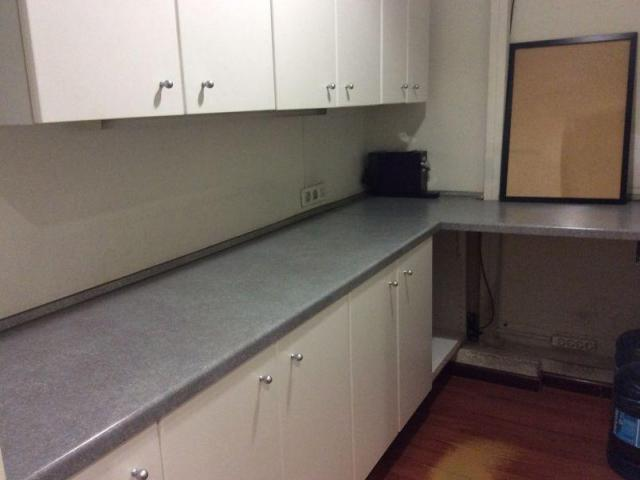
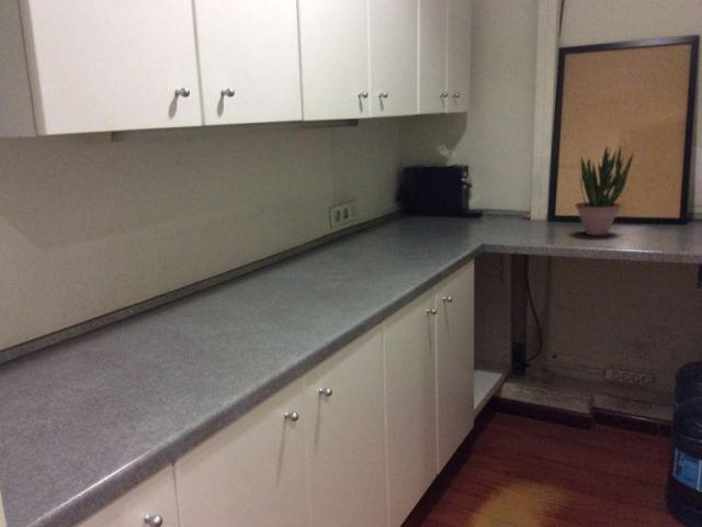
+ potted plant [574,144,635,236]
